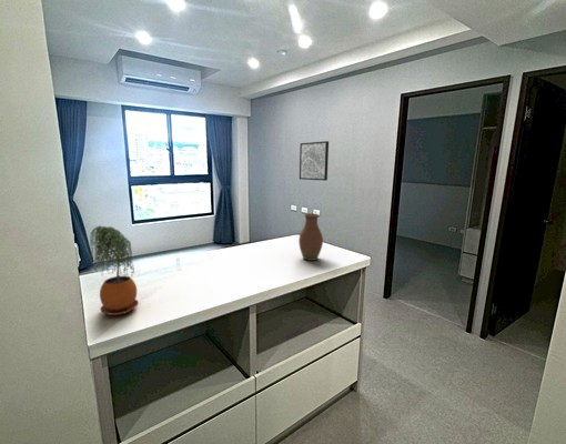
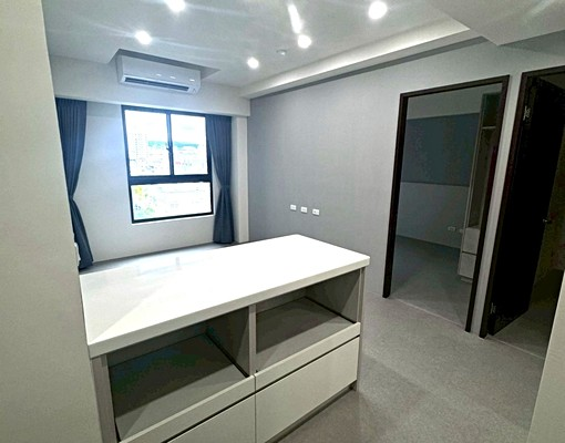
- vase [297,212,324,262]
- potted plant [89,224,140,316]
- wall art [299,140,330,182]
